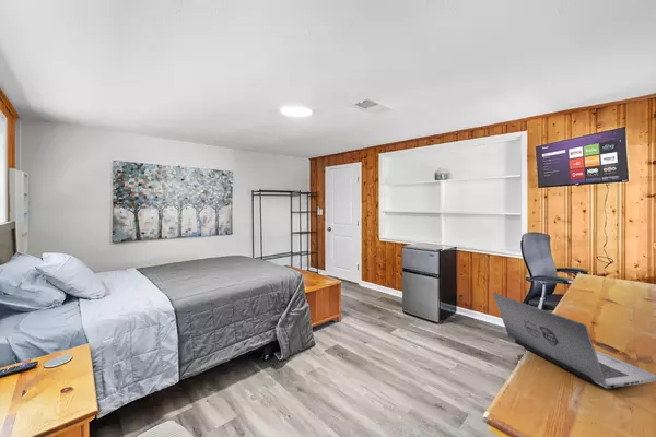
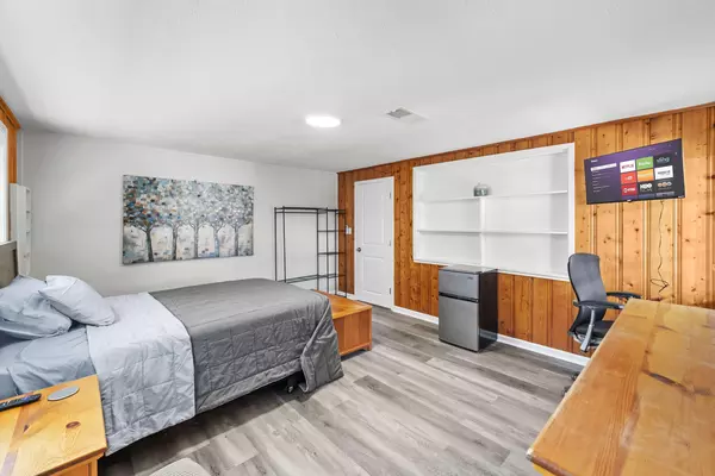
- laptop [492,292,656,390]
